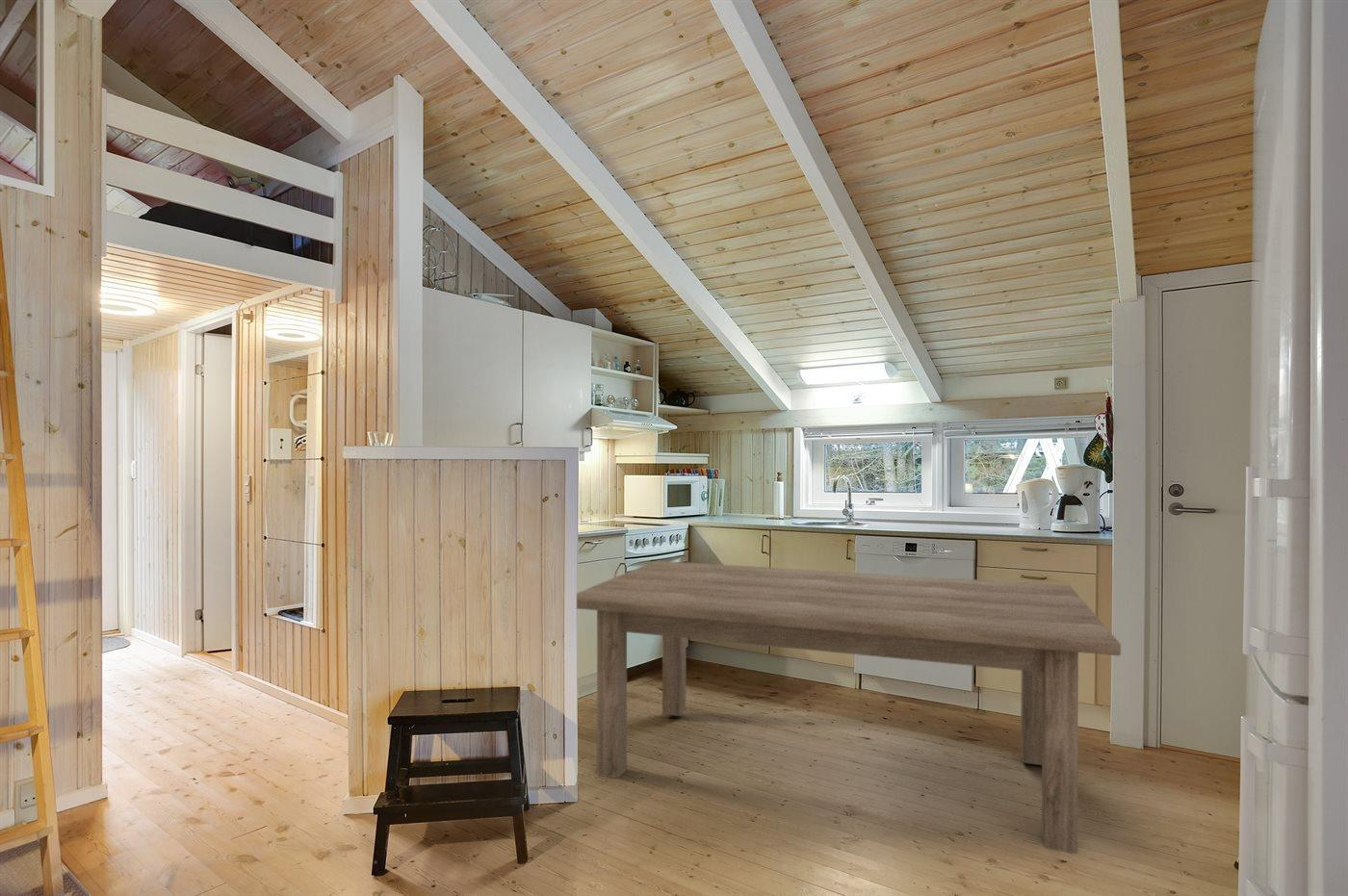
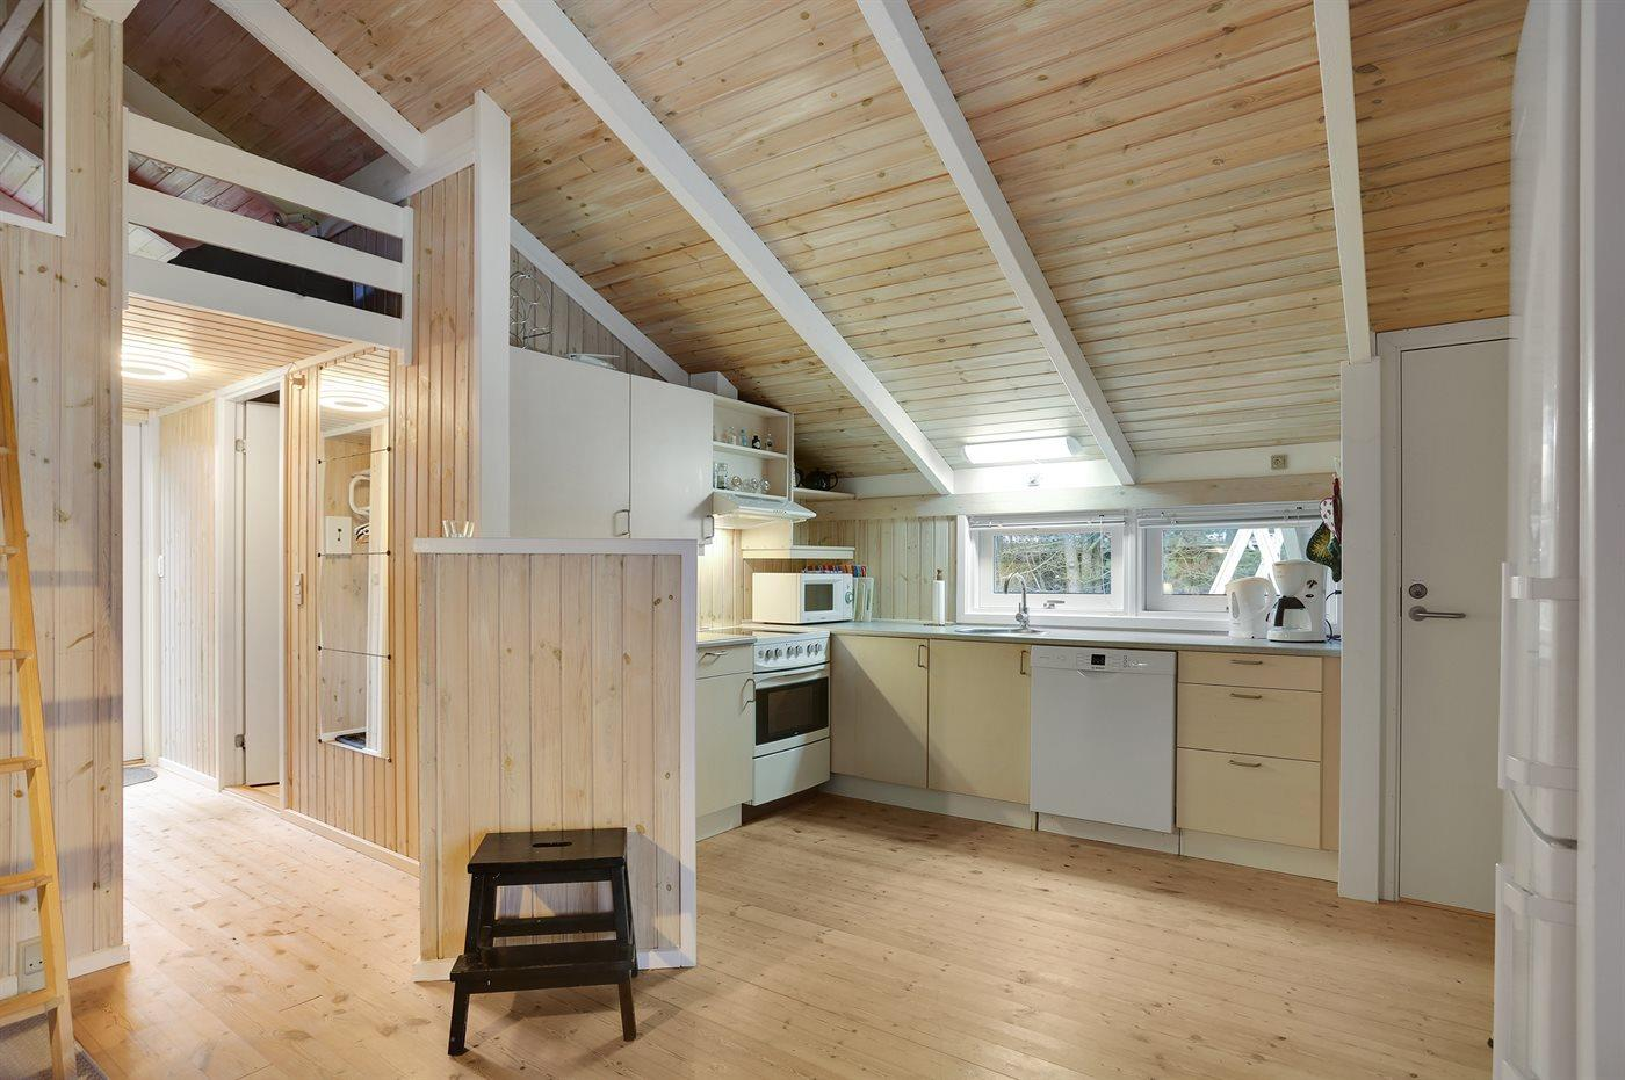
- dining table [576,560,1122,855]
